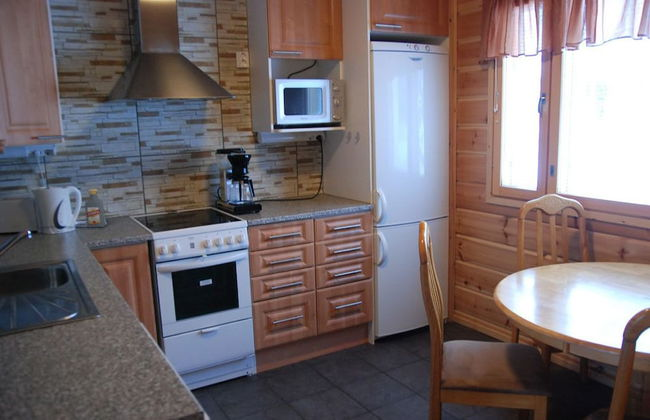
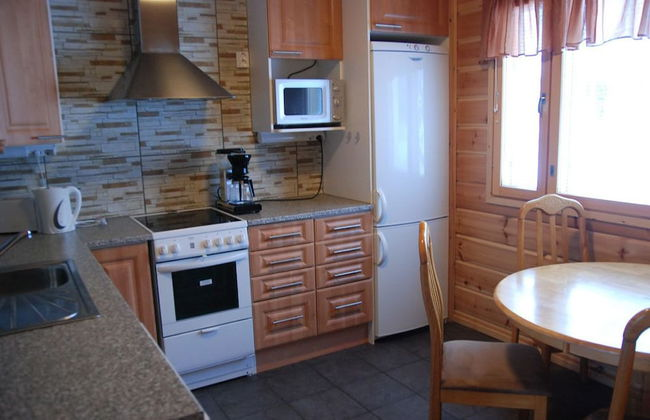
- vodka [84,188,106,229]
